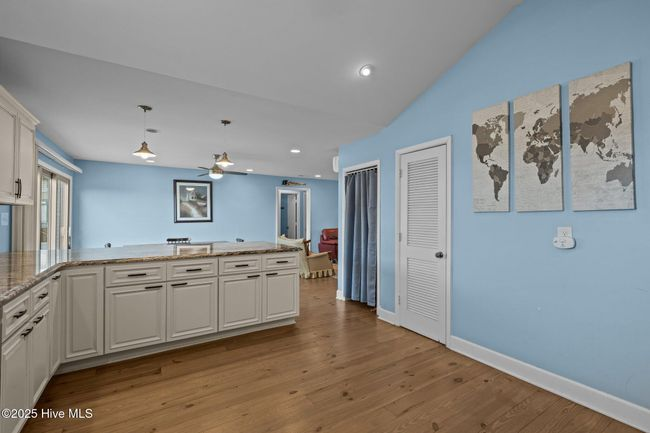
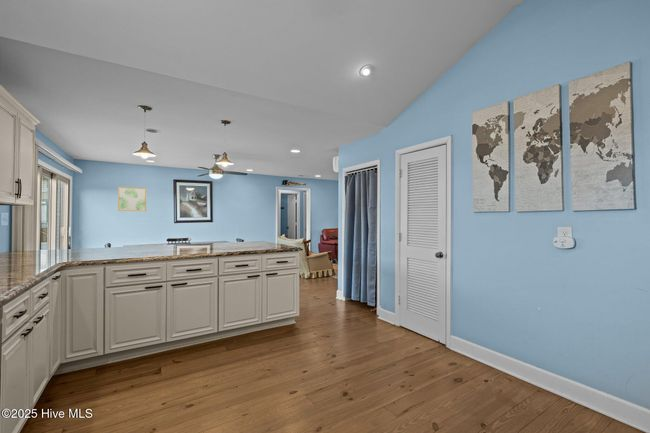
+ wall art [117,186,147,212]
